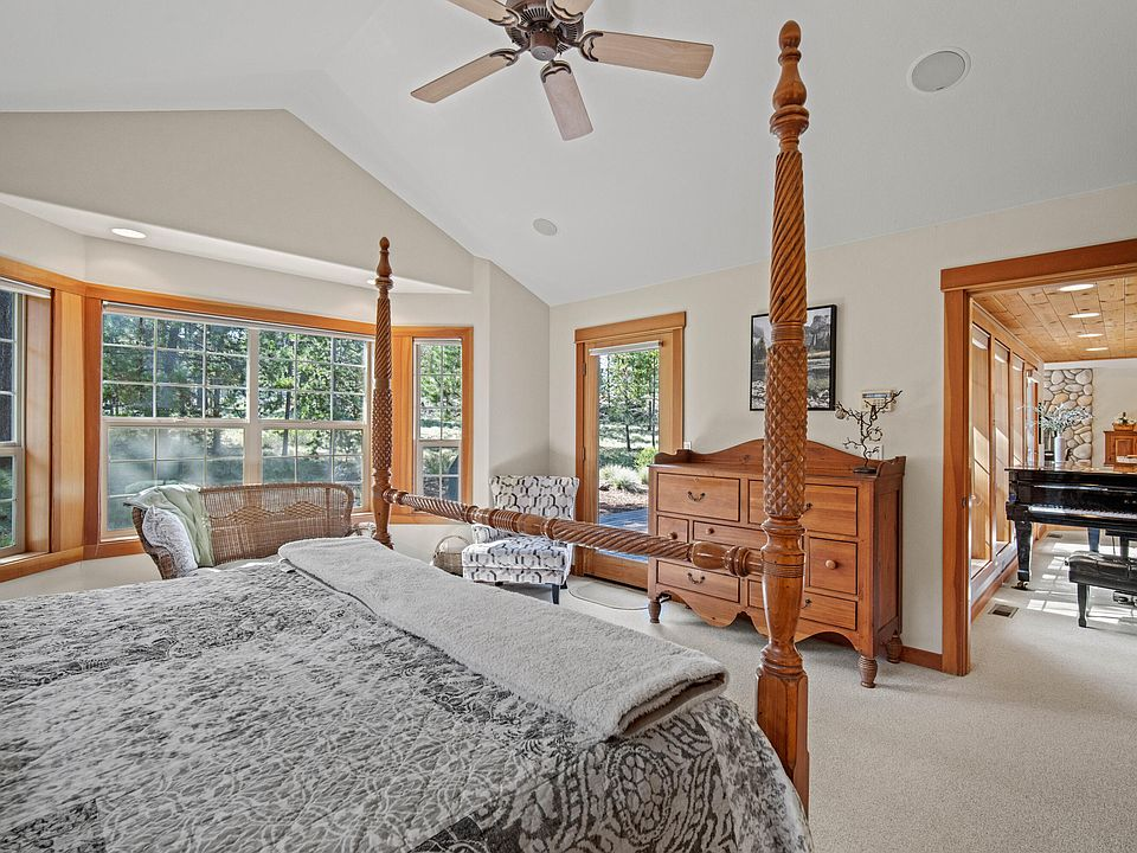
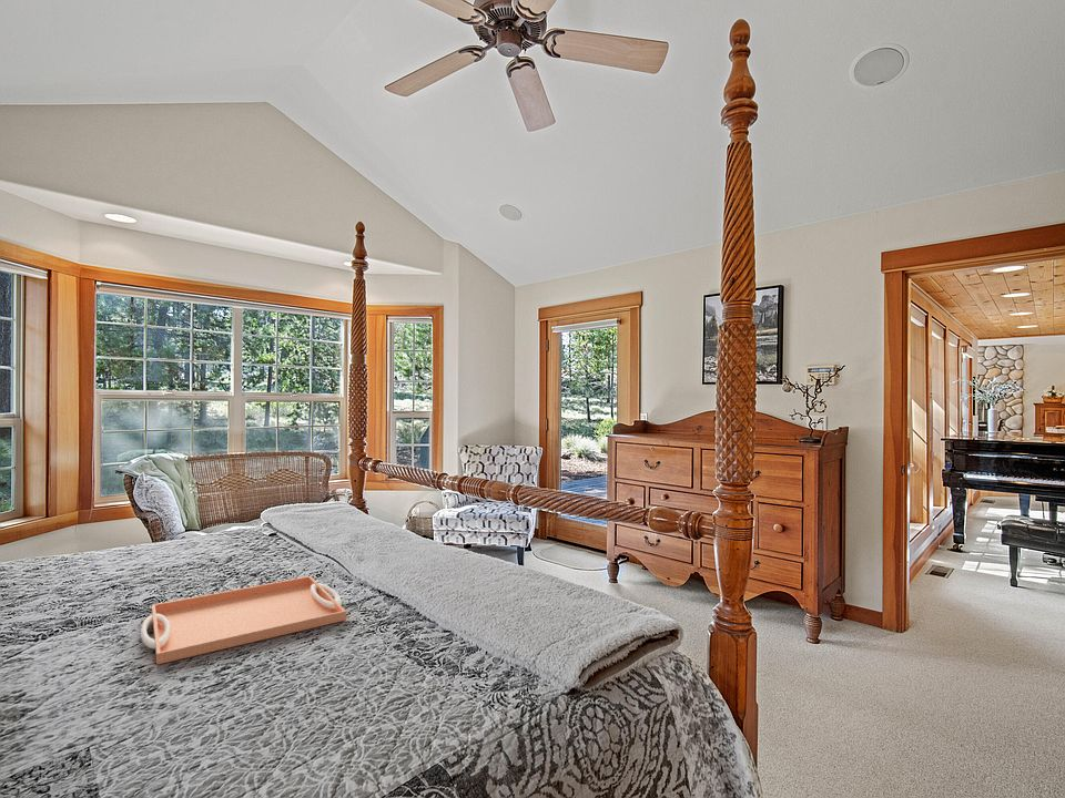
+ serving tray [140,575,347,666]
